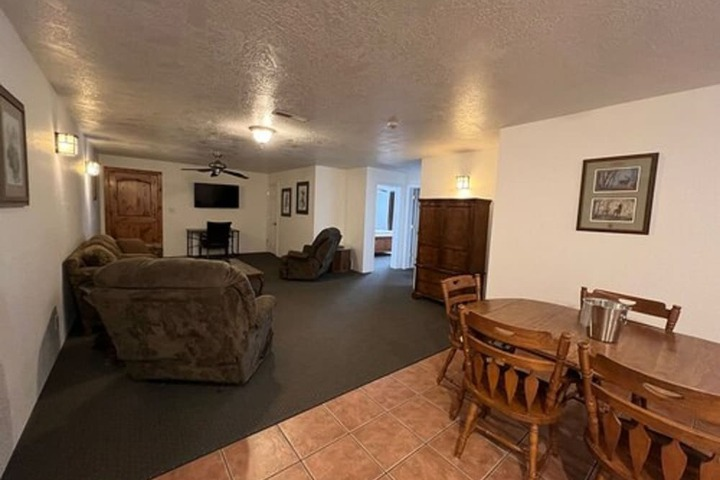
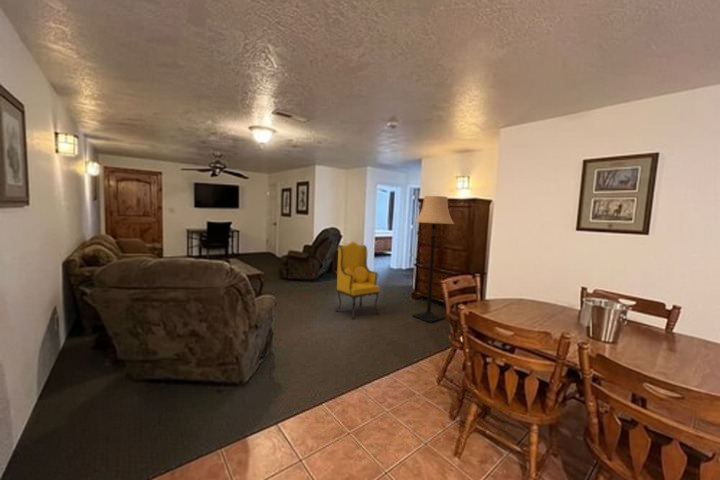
+ armchair [335,240,381,320]
+ lamp [411,195,455,324]
